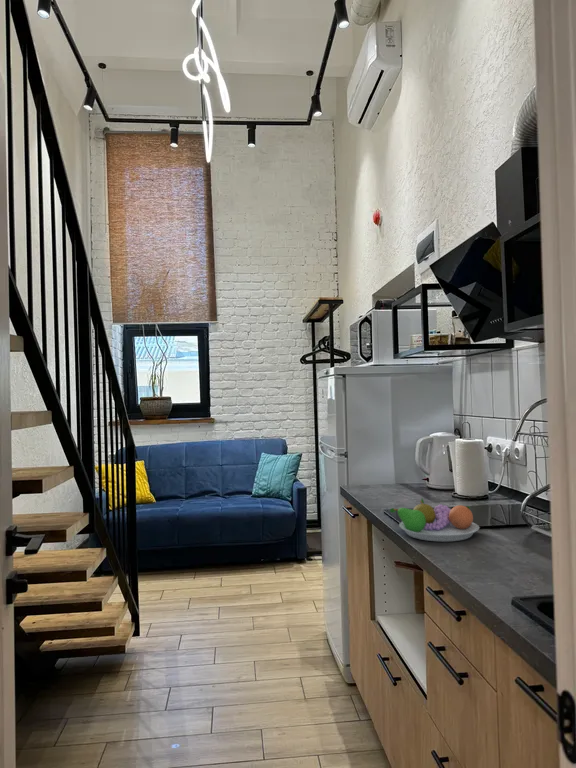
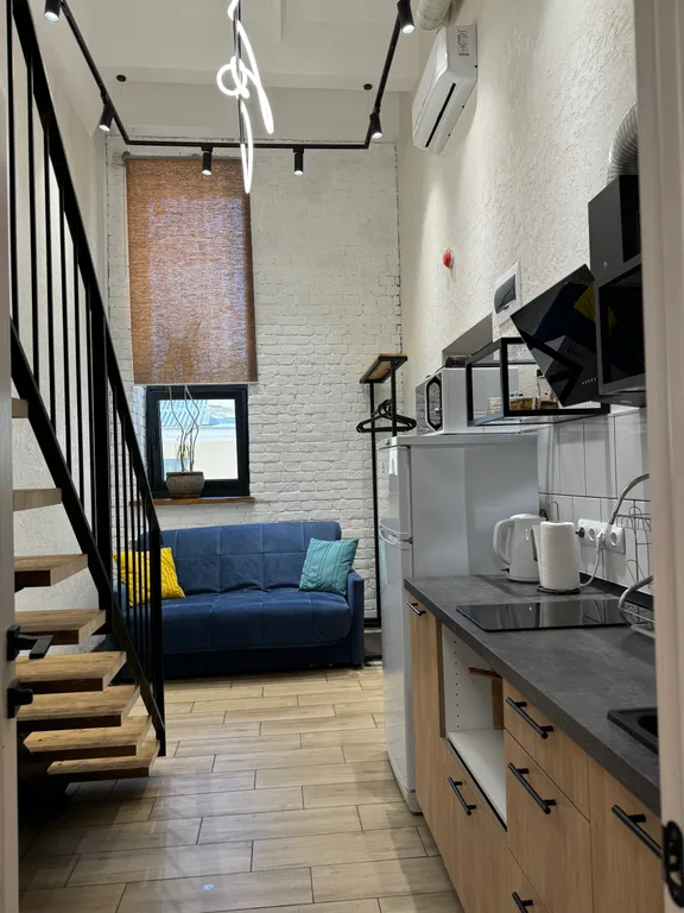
- fruit bowl [389,498,481,543]
